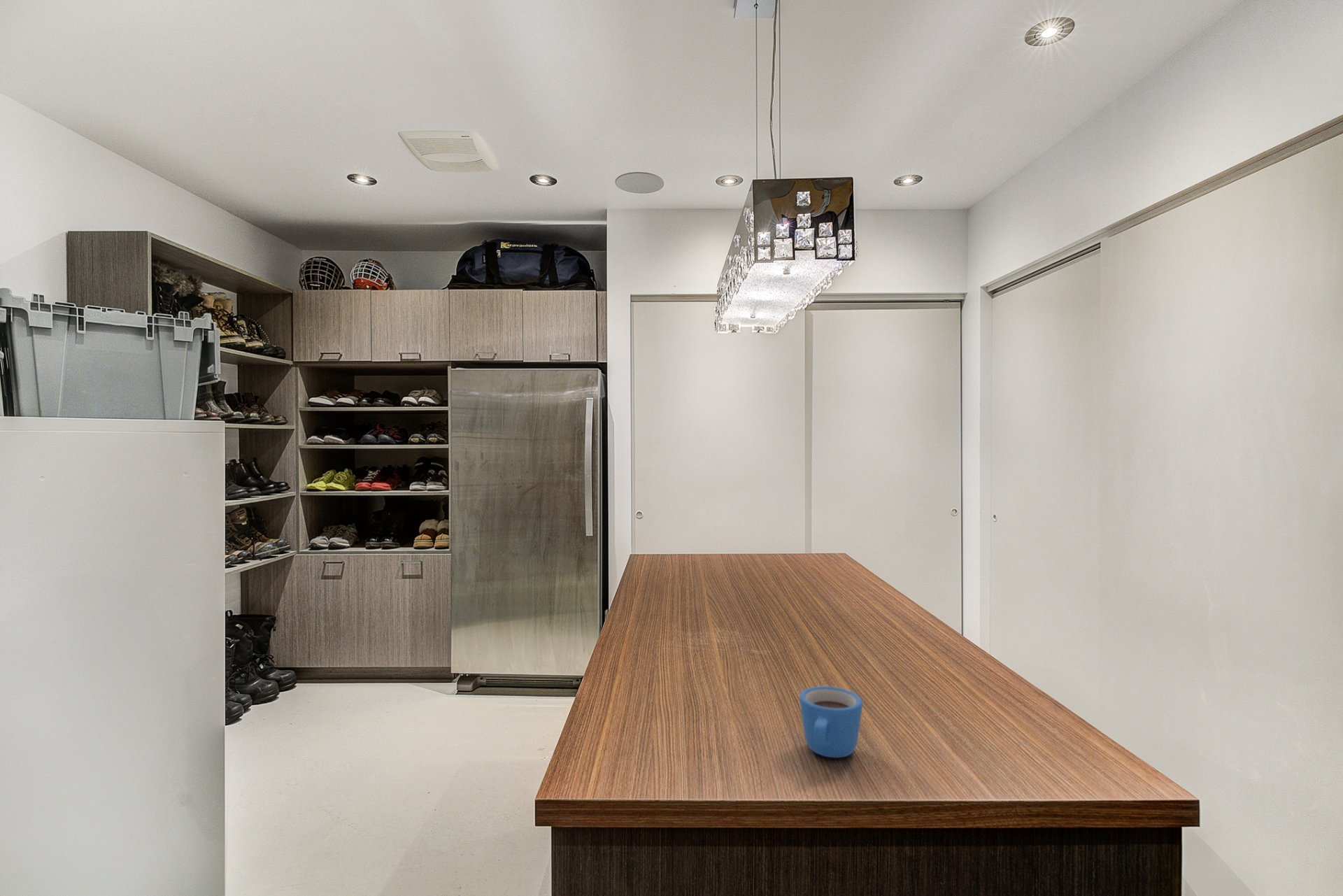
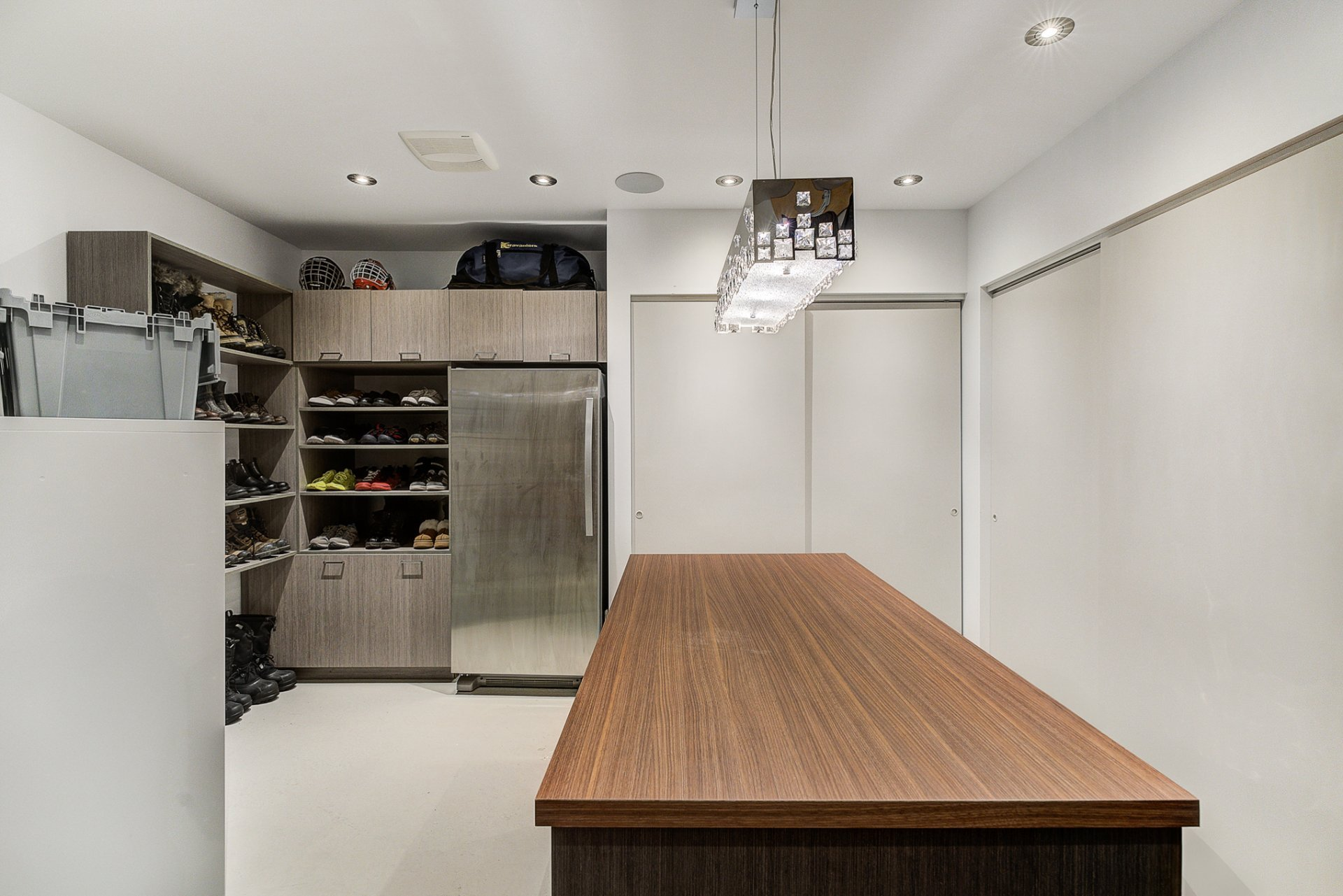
- mug [799,685,863,758]
